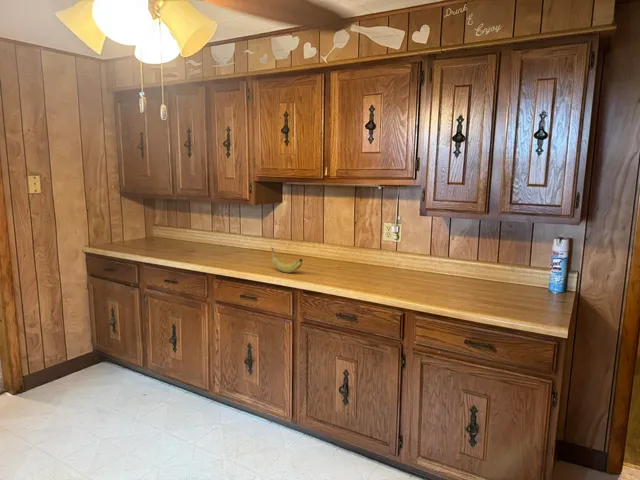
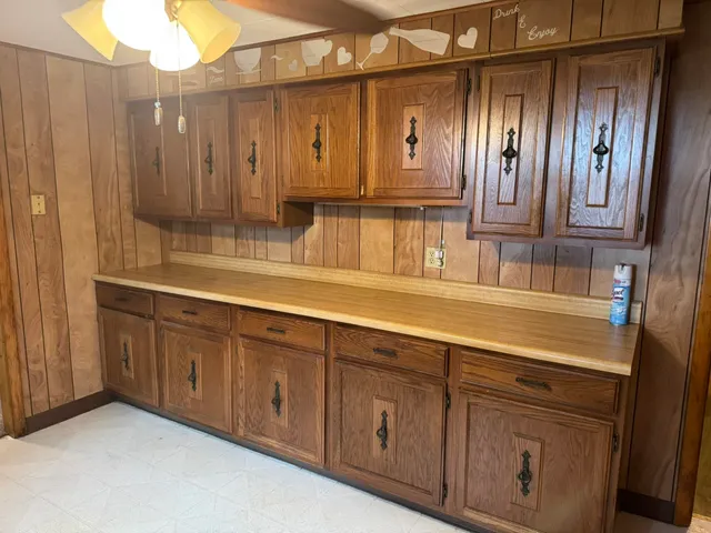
- fruit [270,246,304,274]
